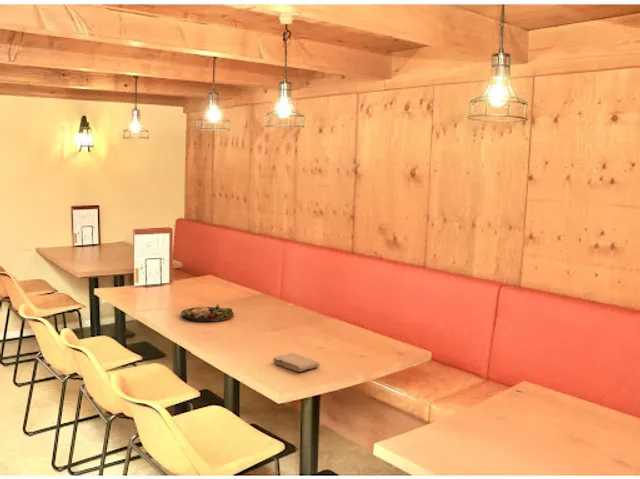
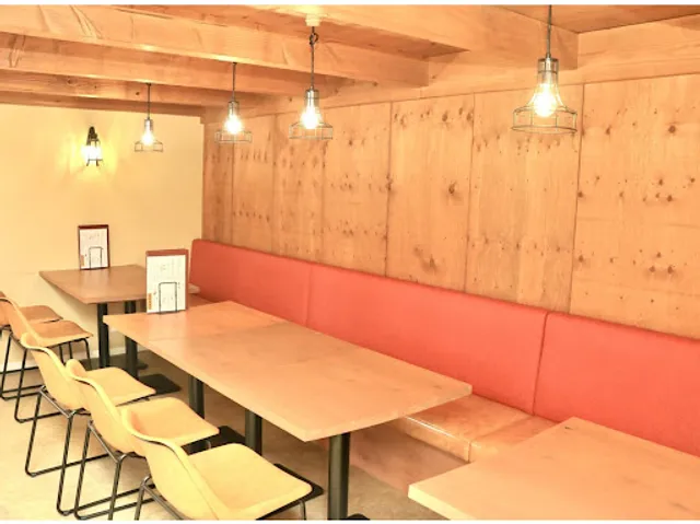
- washcloth [272,352,320,373]
- dinner plate [180,303,235,322]
